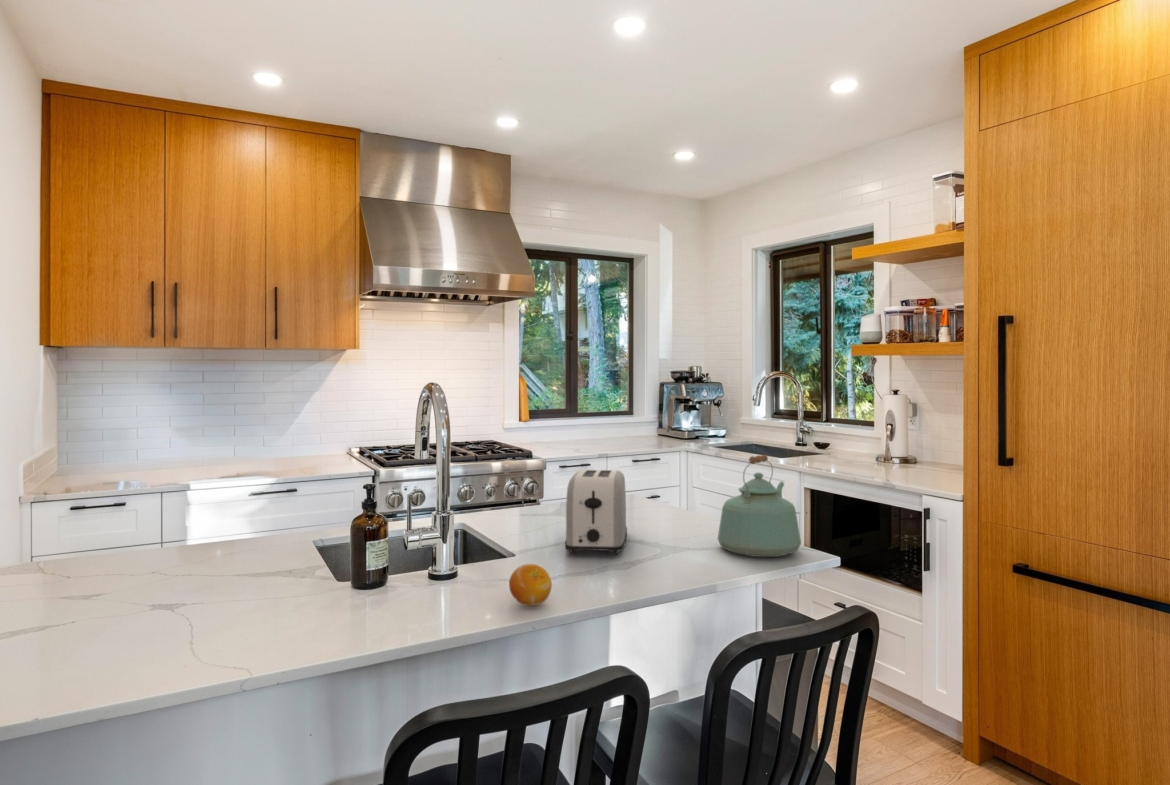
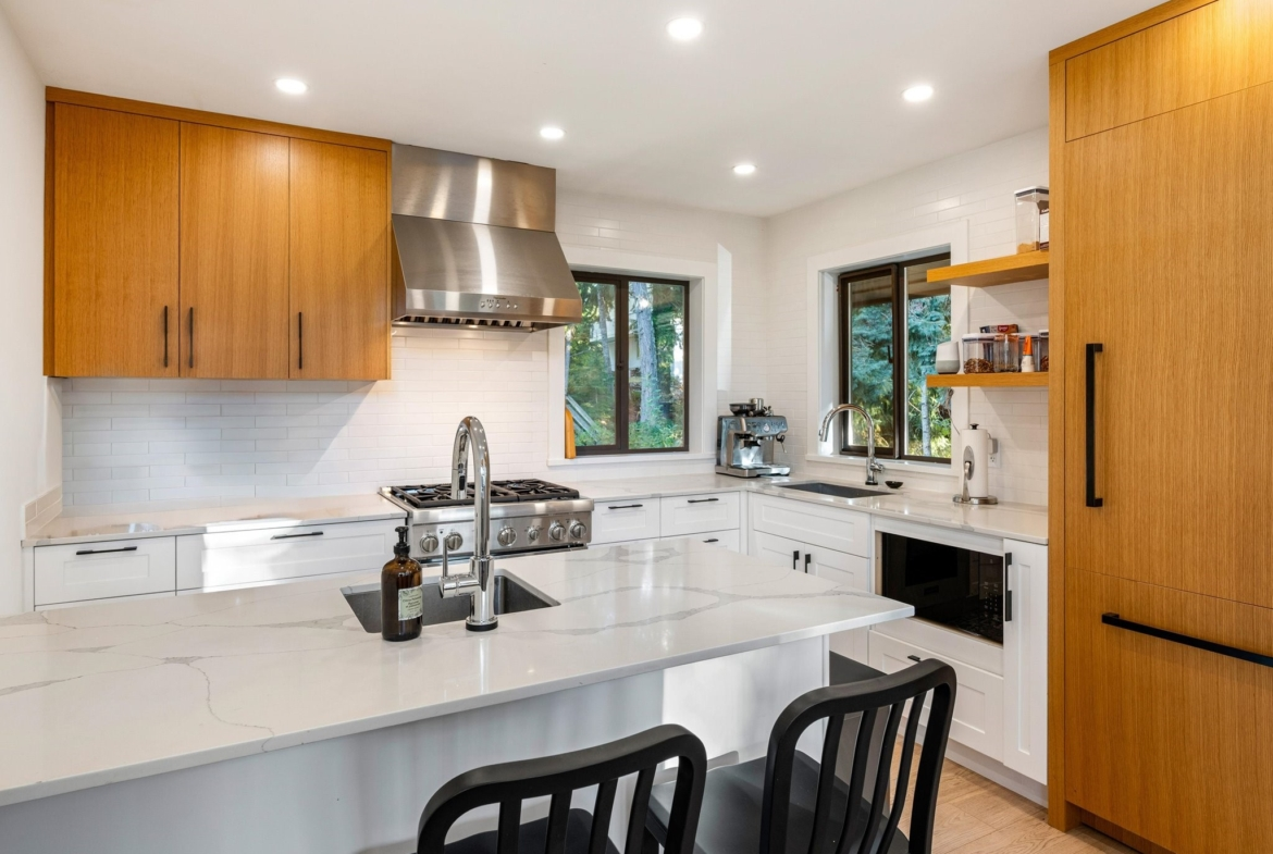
- fruit [508,563,553,607]
- toaster [564,468,628,556]
- kettle [717,453,802,558]
